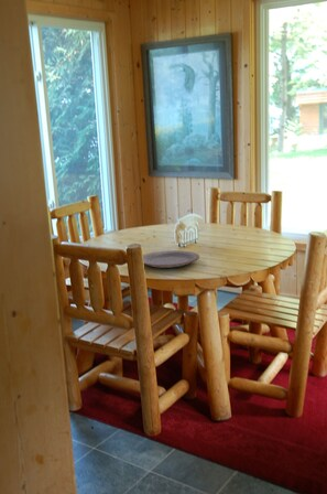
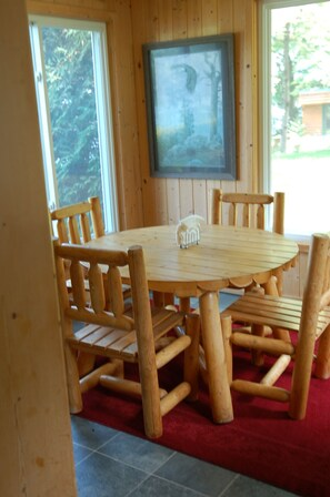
- plate [142,249,200,269]
